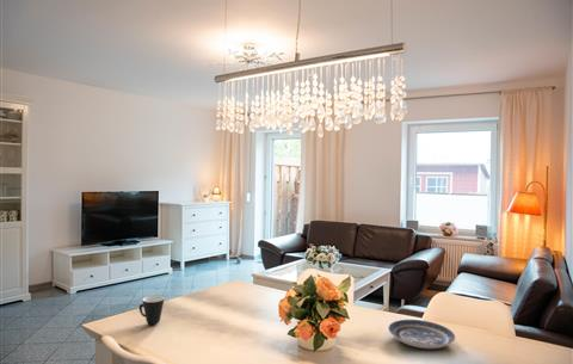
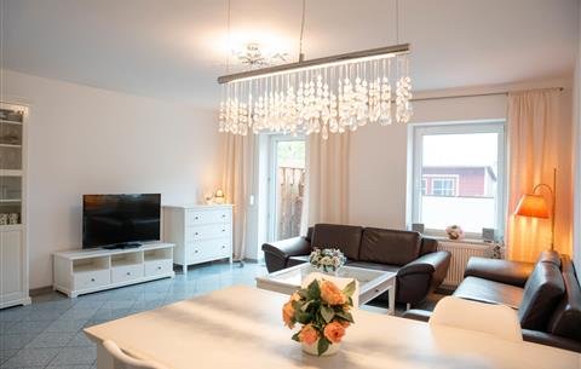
- mug [138,295,165,326]
- plate [388,319,456,350]
